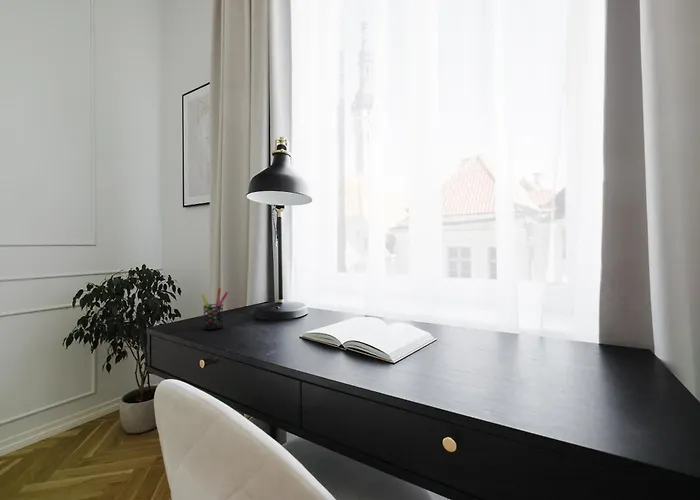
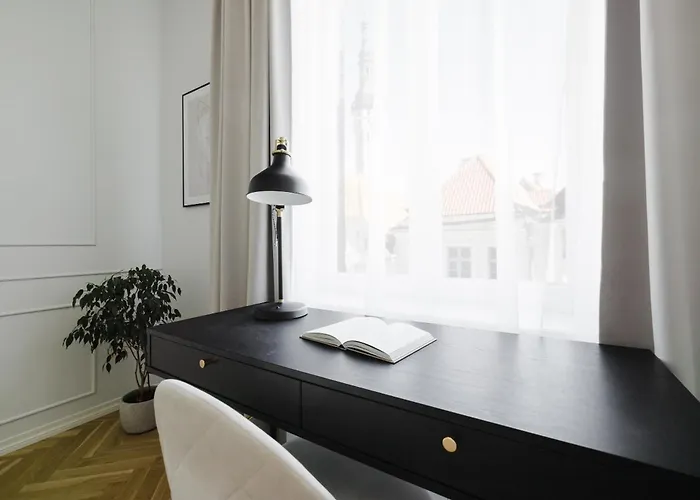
- pen holder [201,287,229,331]
